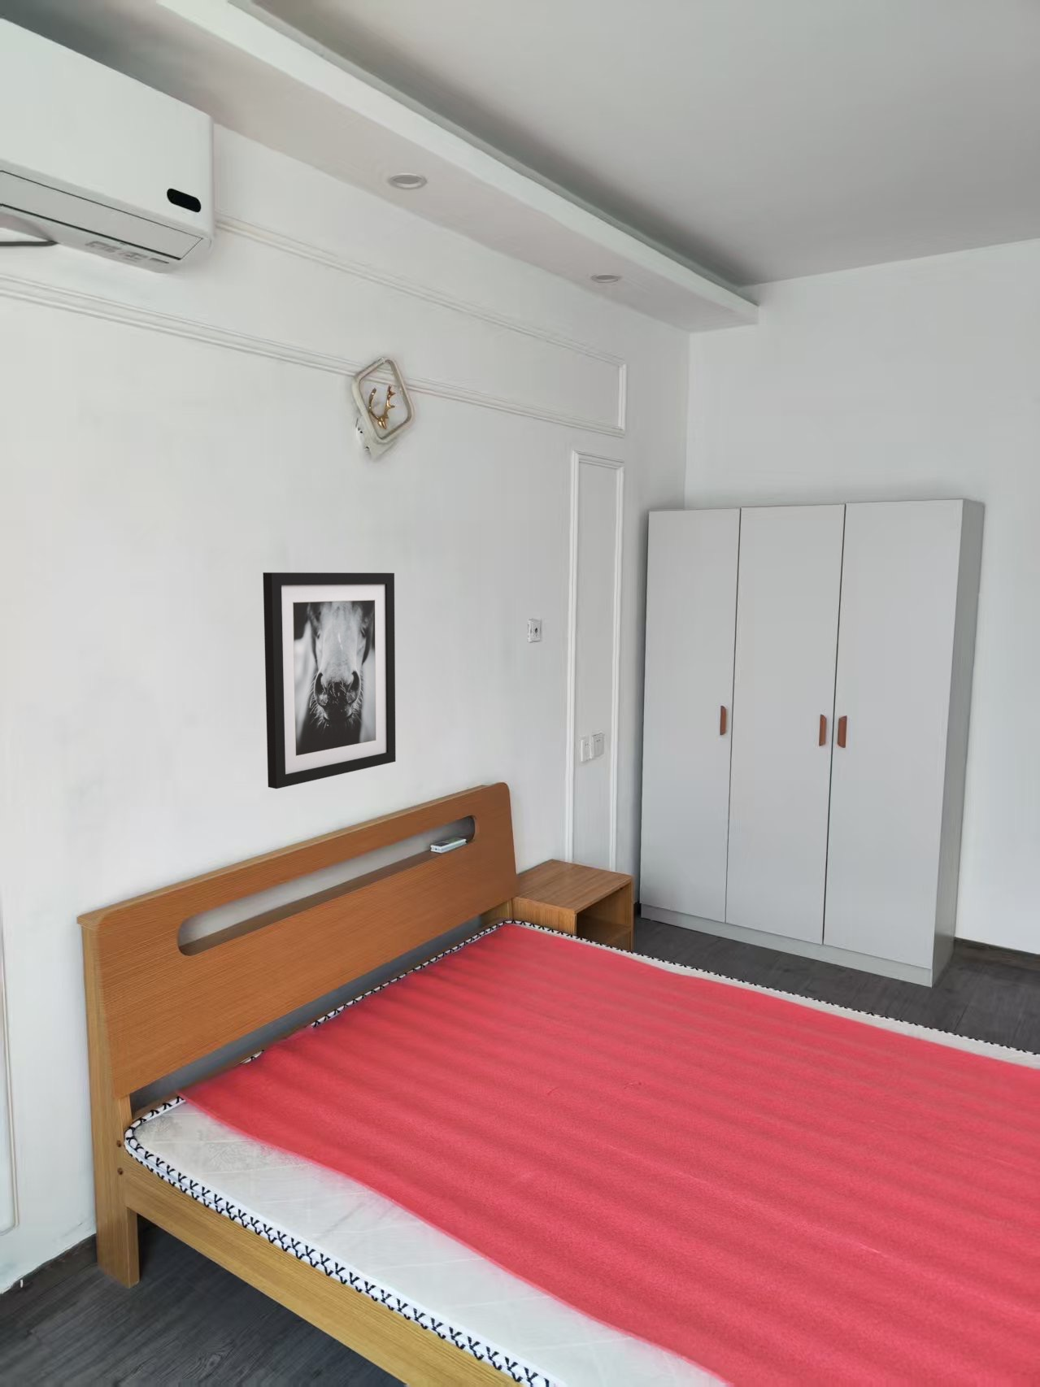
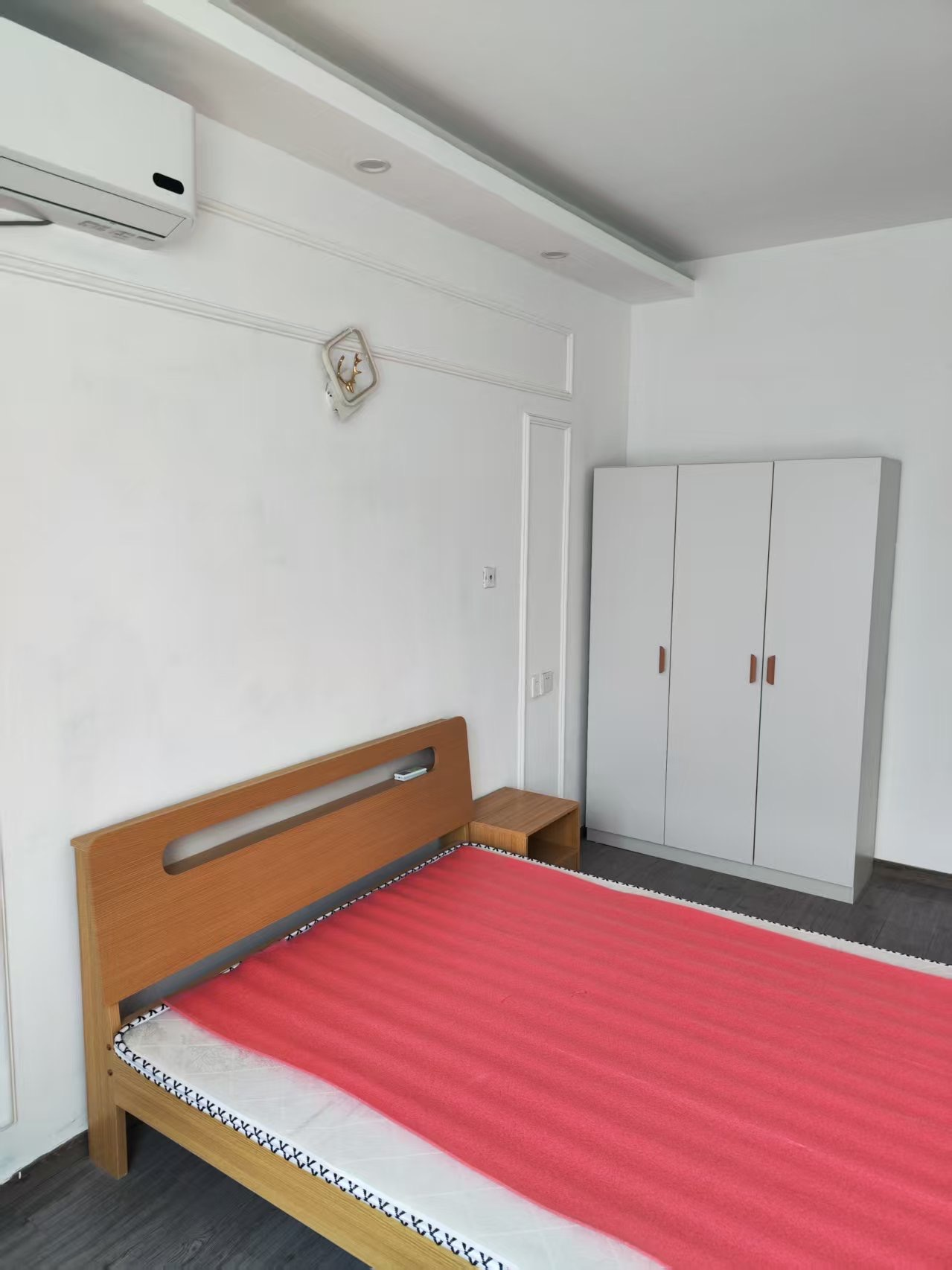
- wall art [262,571,397,790]
